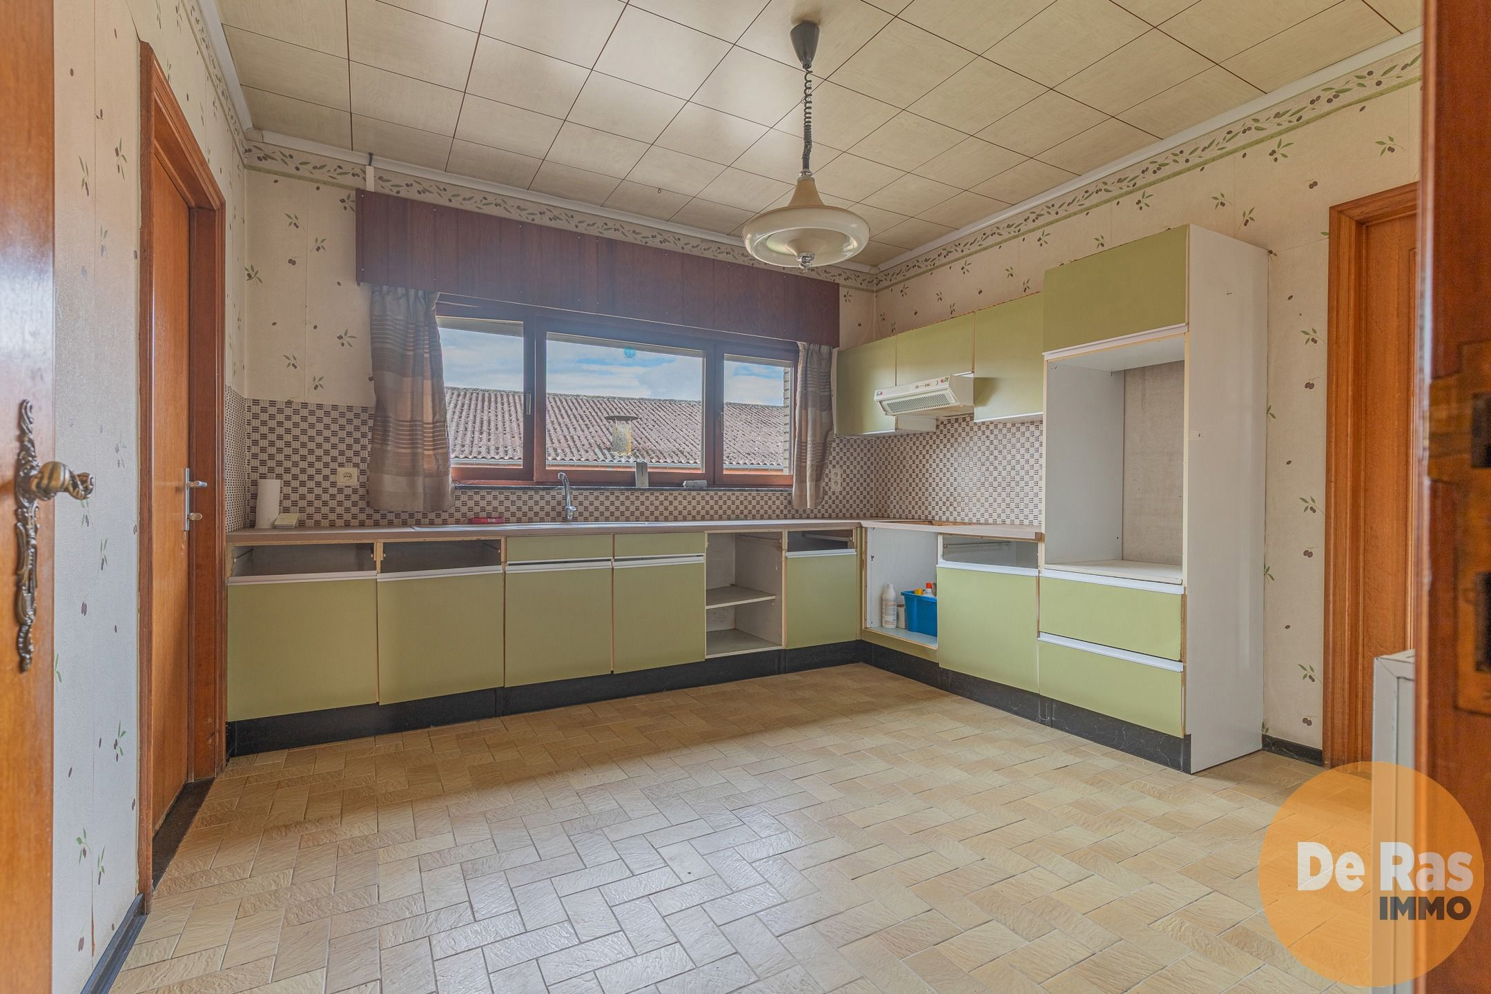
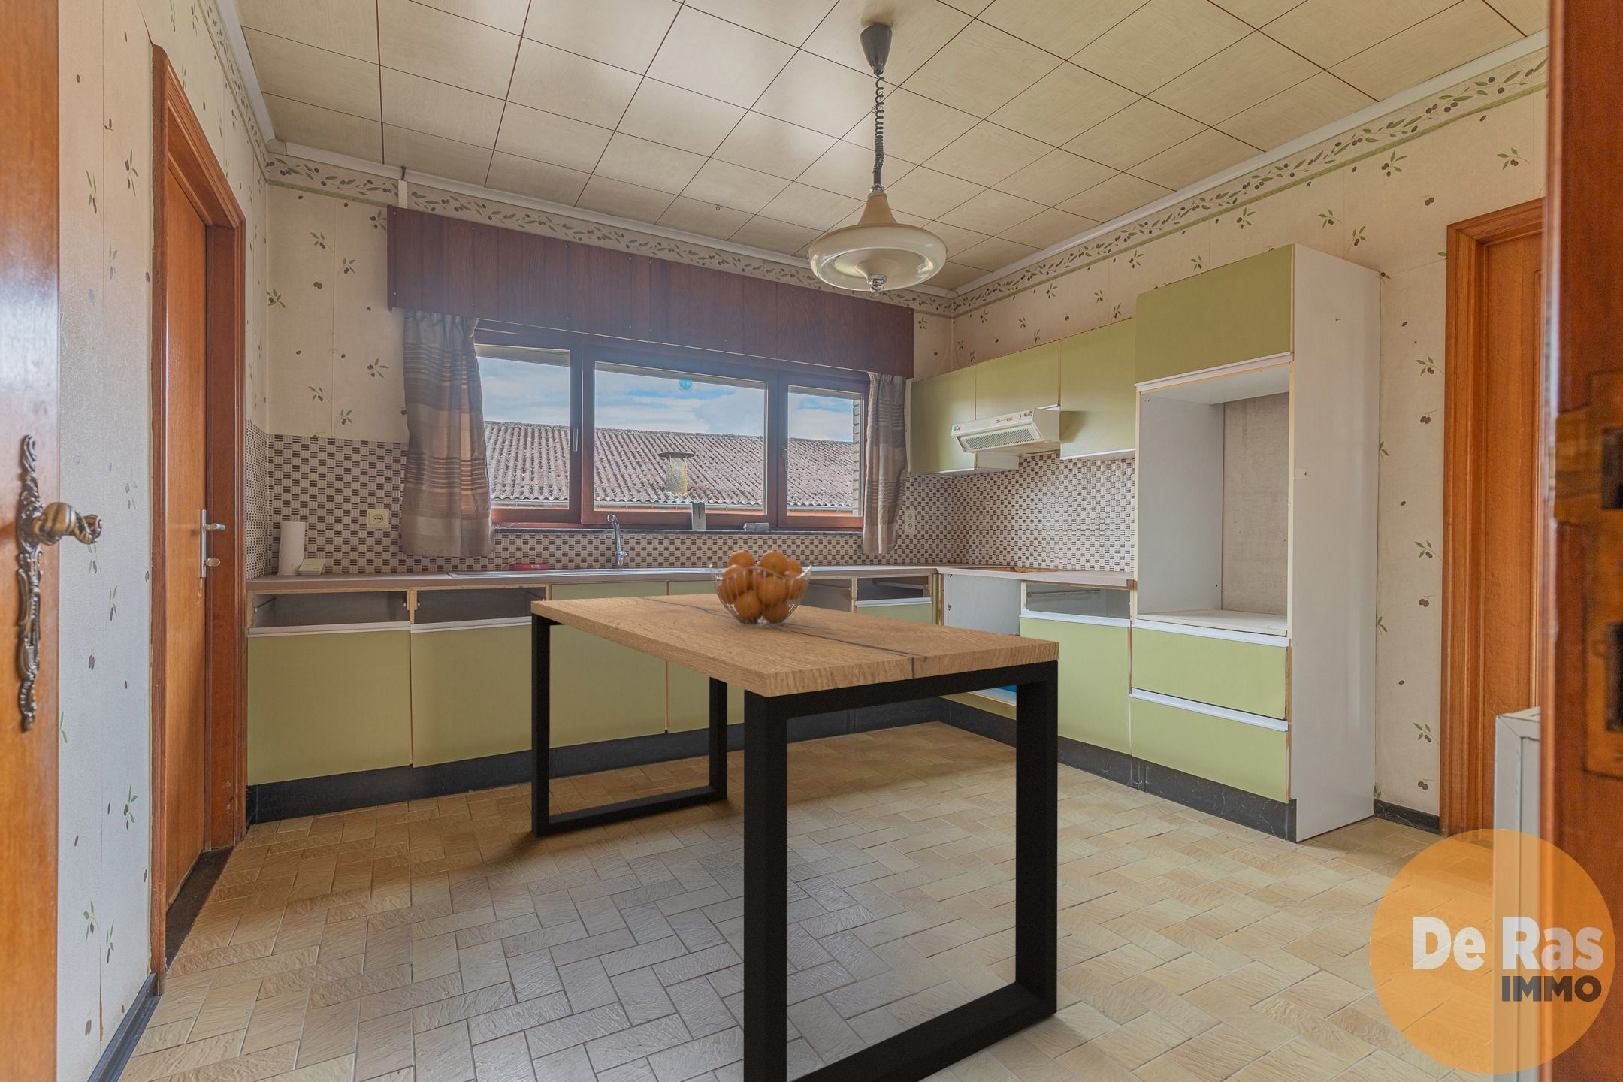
+ fruit basket [709,549,813,628]
+ dining table [530,593,1060,1082]
